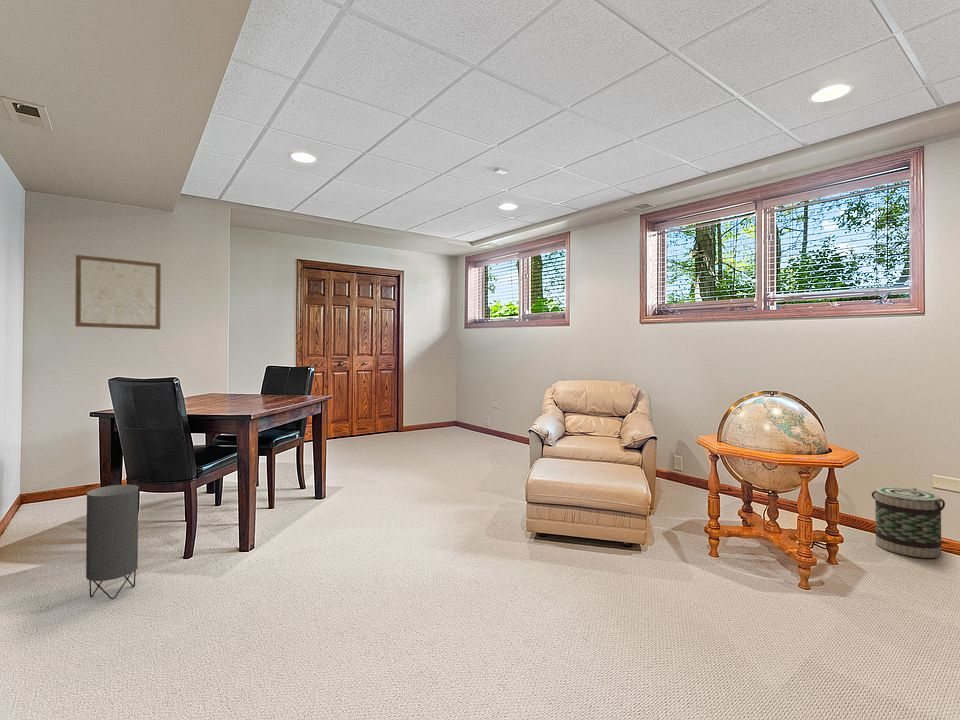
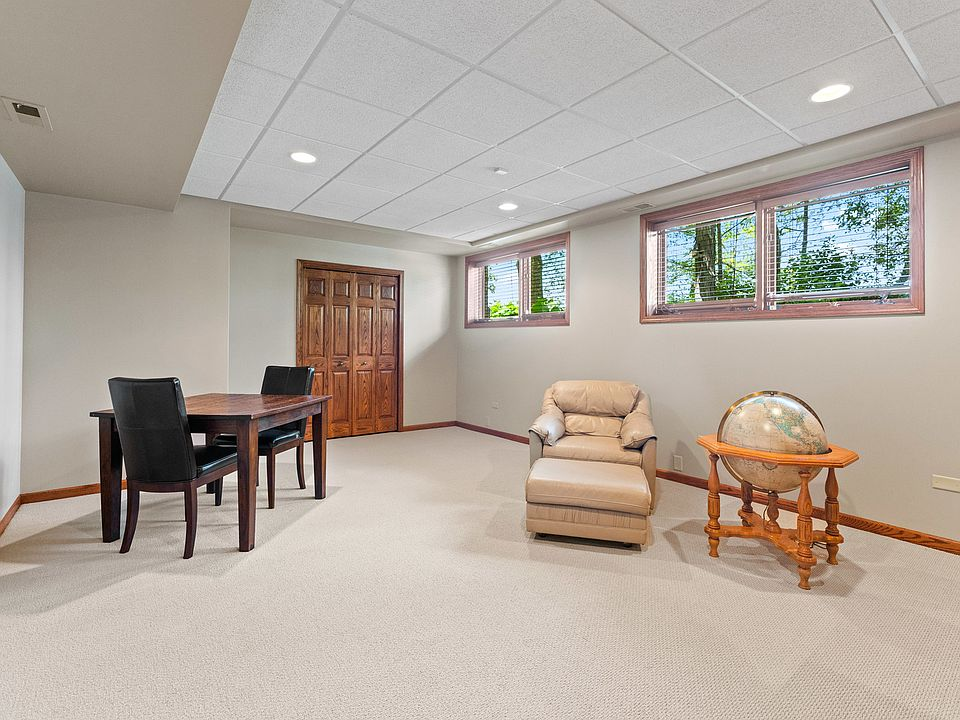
- speaker [85,484,139,600]
- wall art [74,254,162,330]
- basket [871,486,946,559]
